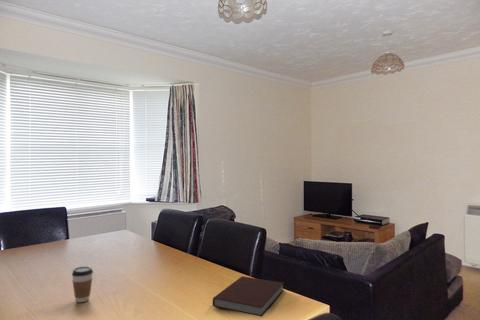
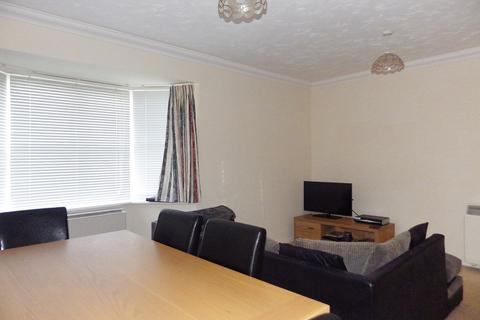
- notebook [212,275,285,317]
- coffee cup [71,266,94,303]
